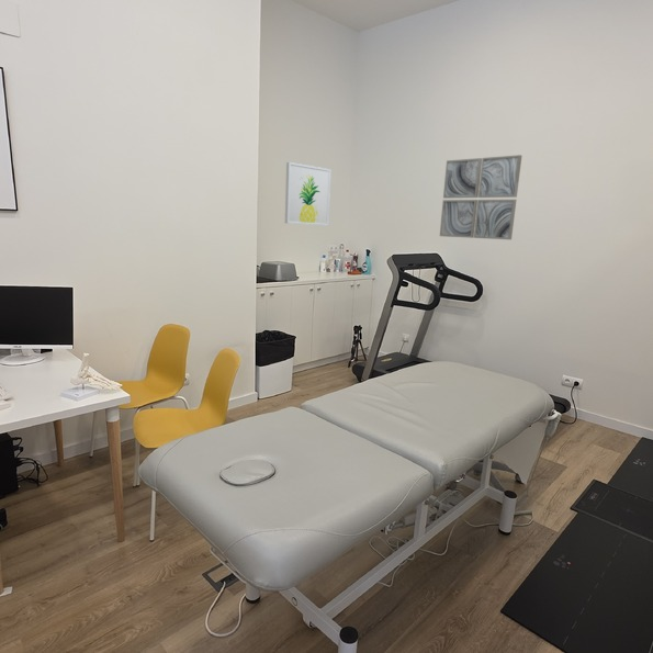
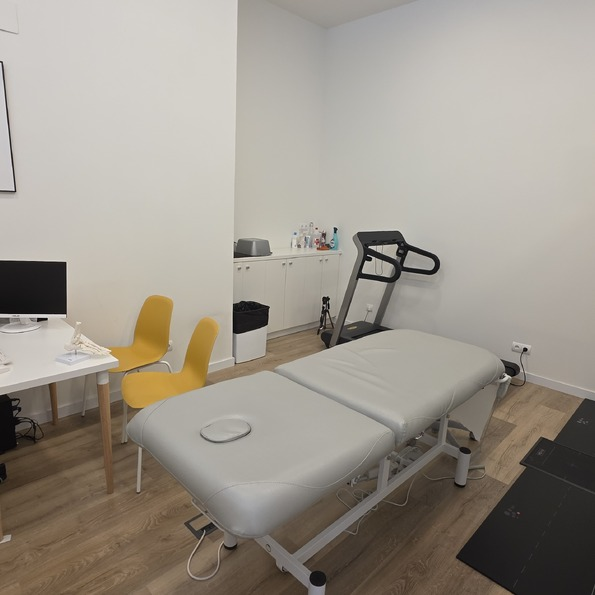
- wall art [284,161,331,226]
- wall art [439,154,522,240]
